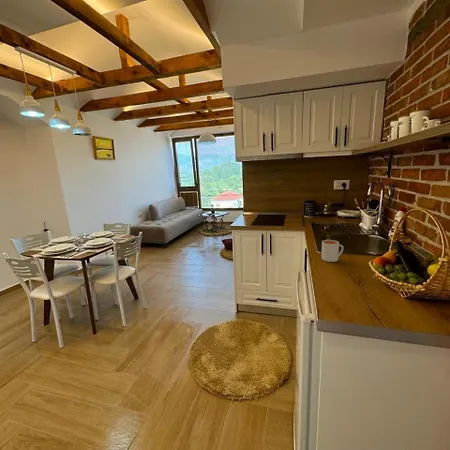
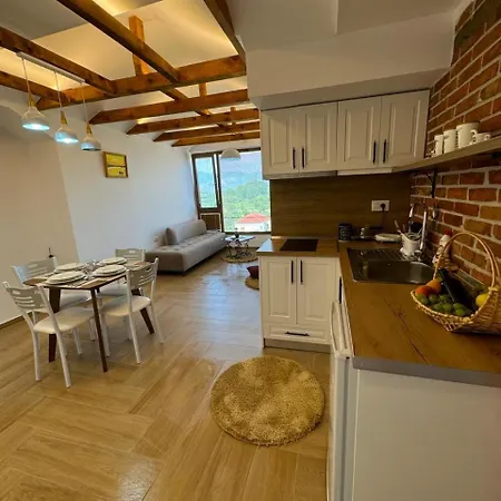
- mug [321,239,345,263]
